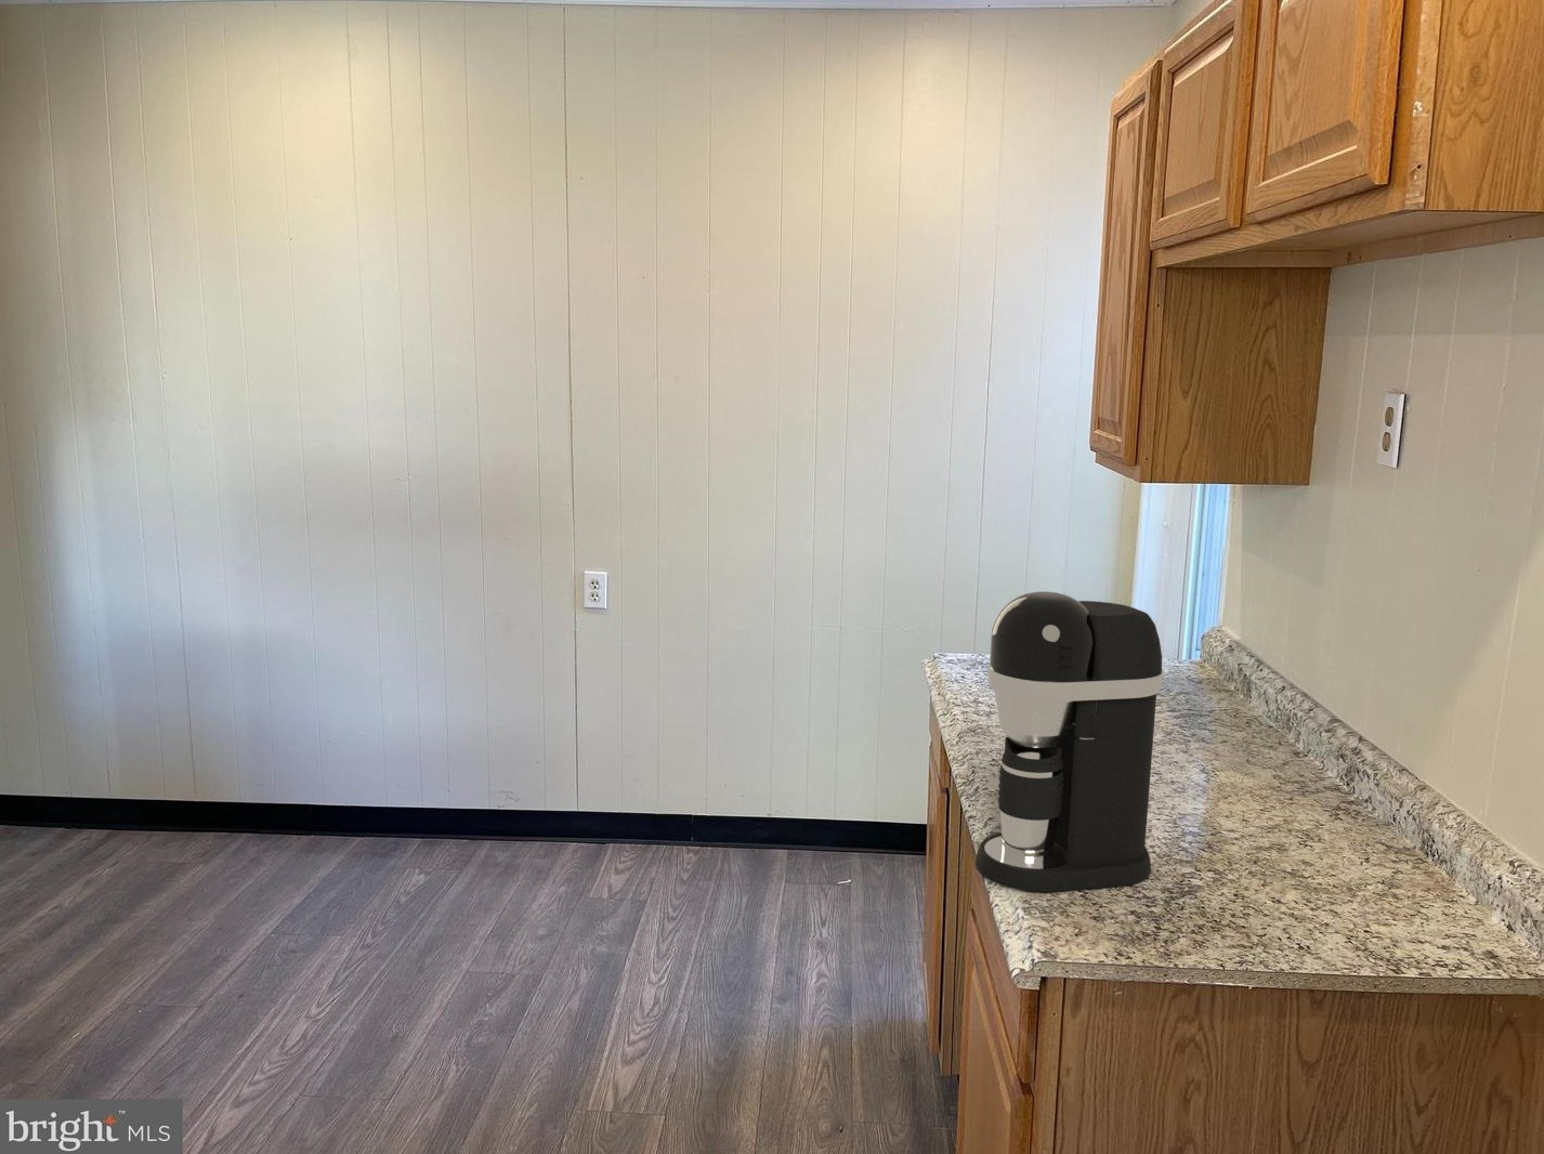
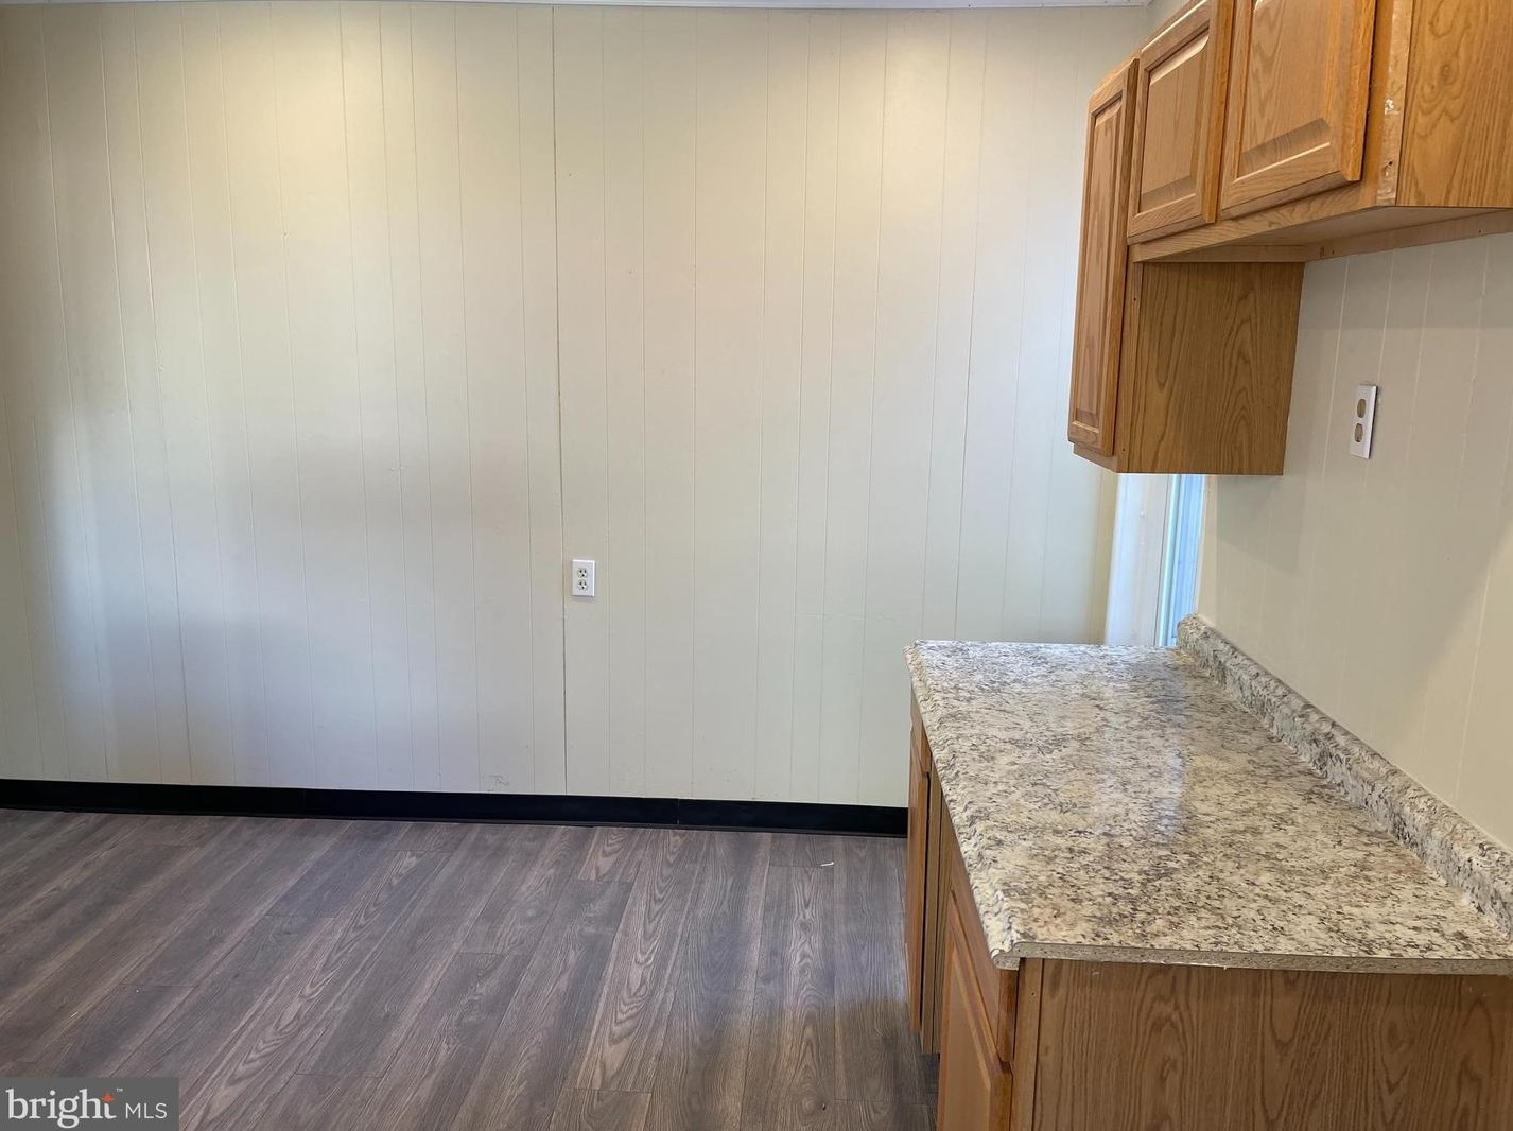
- coffee maker [974,590,1165,893]
